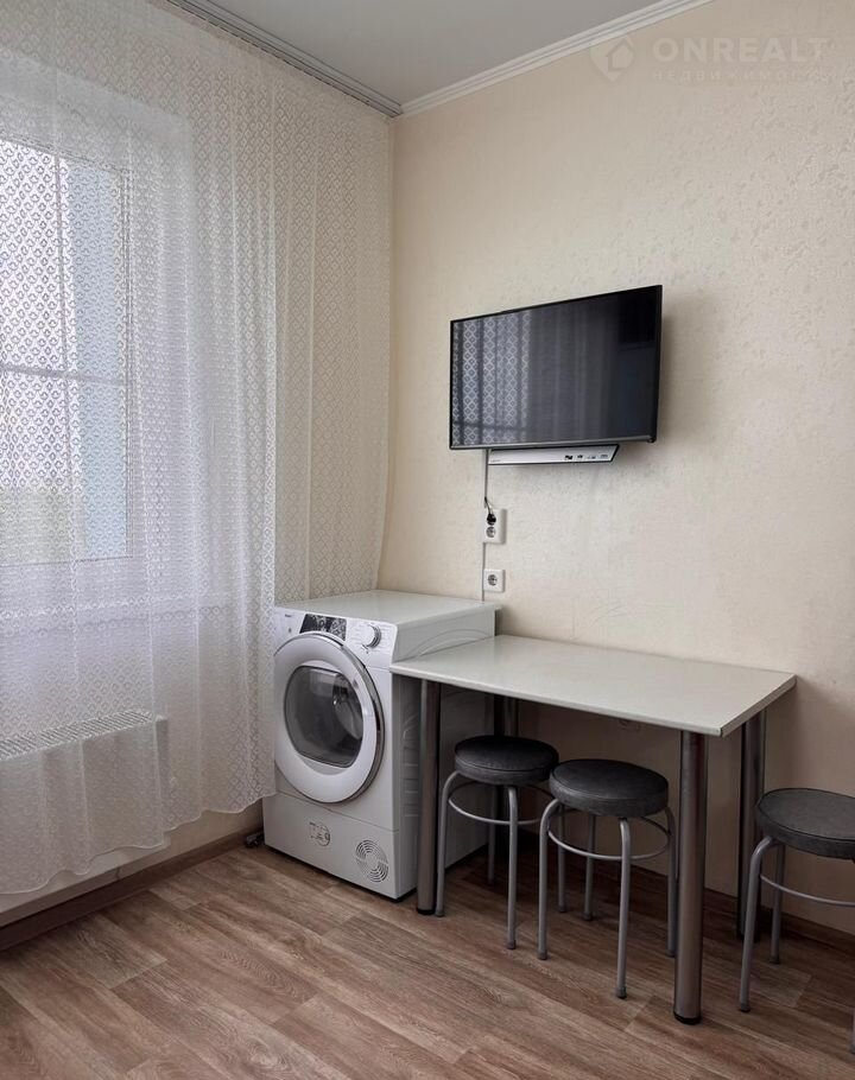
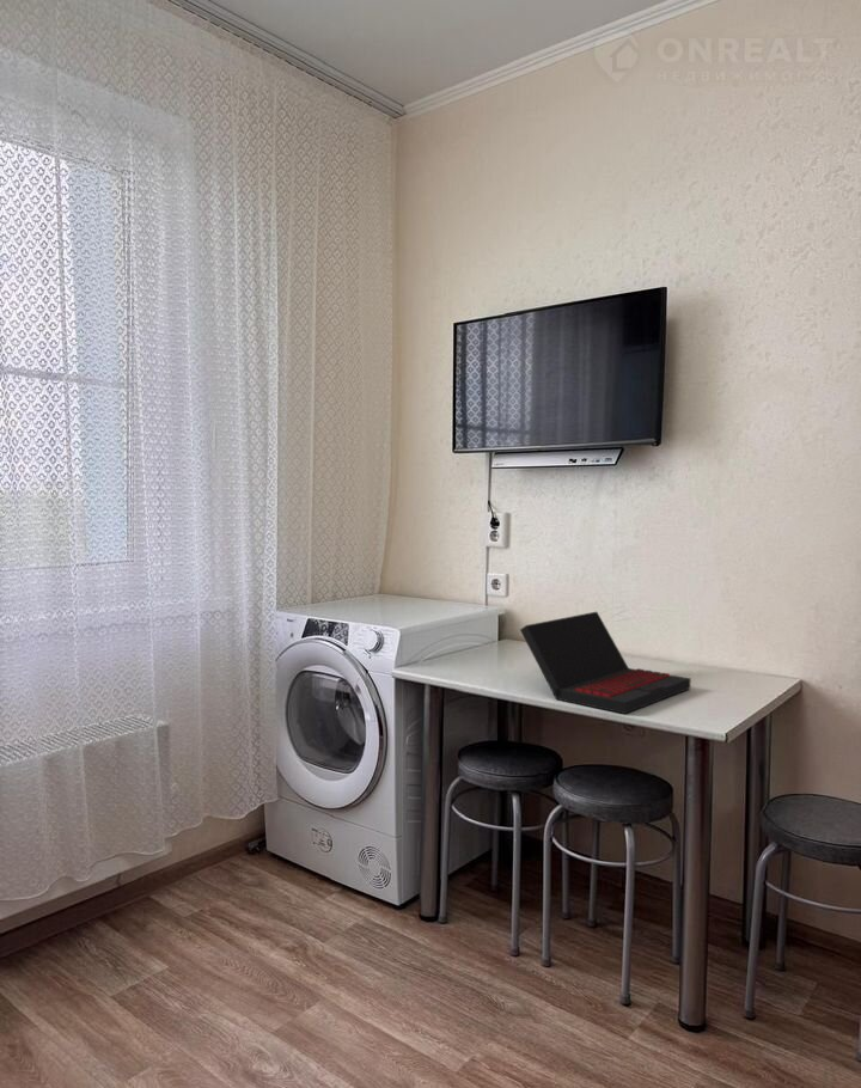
+ laptop [519,611,692,715]
